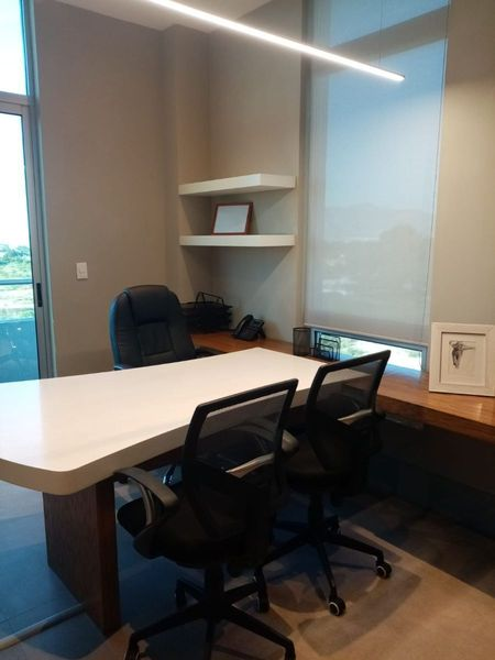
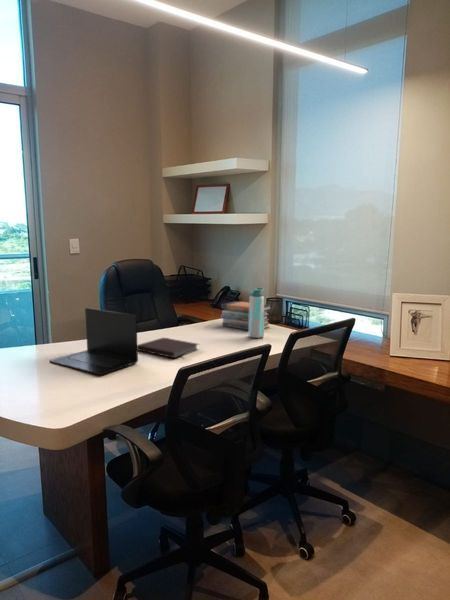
+ book stack [220,300,273,331]
+ notebook [137,337,200,359]
+ water bottle [247,287,265,339]
+ laptop [49,307,139,376]
